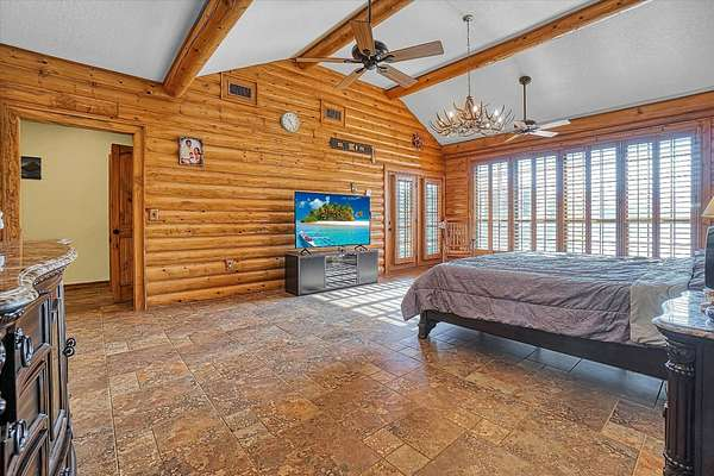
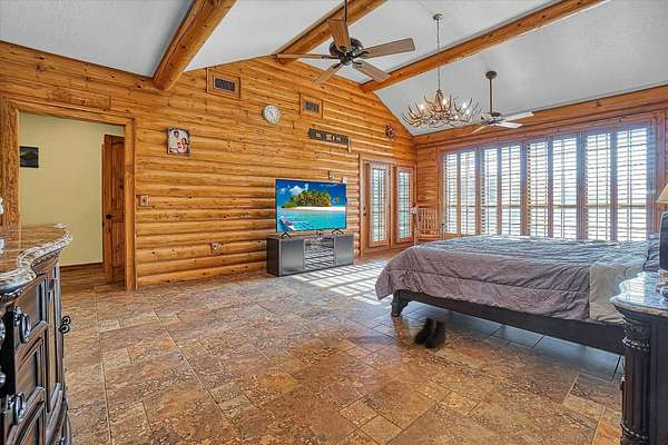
+ boots [413,316,446,348]
